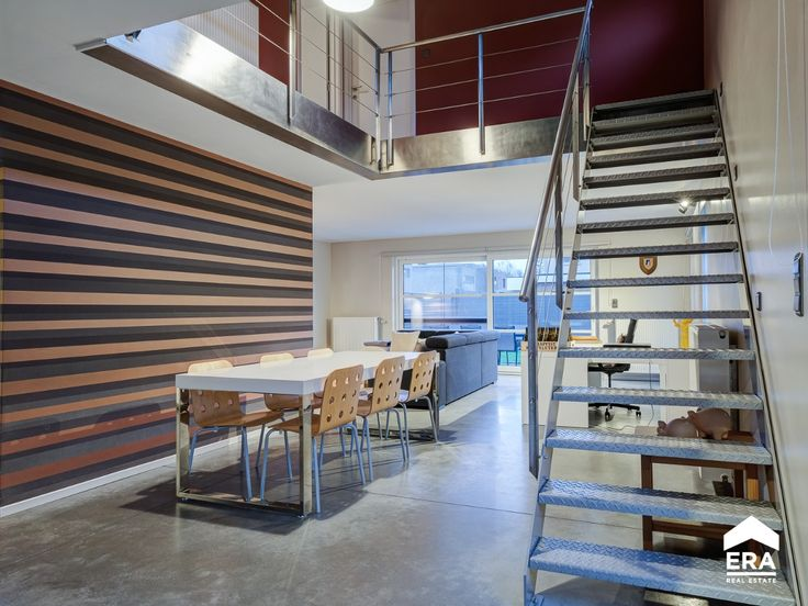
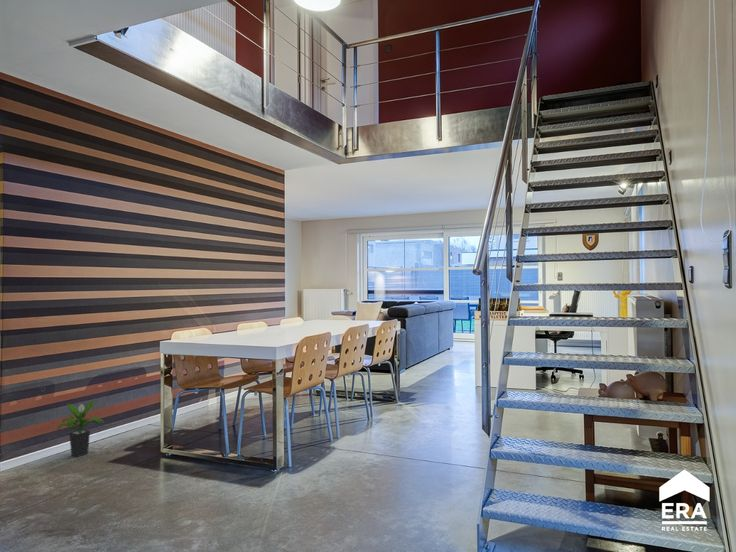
+ potted plant [56,399,105,458]
